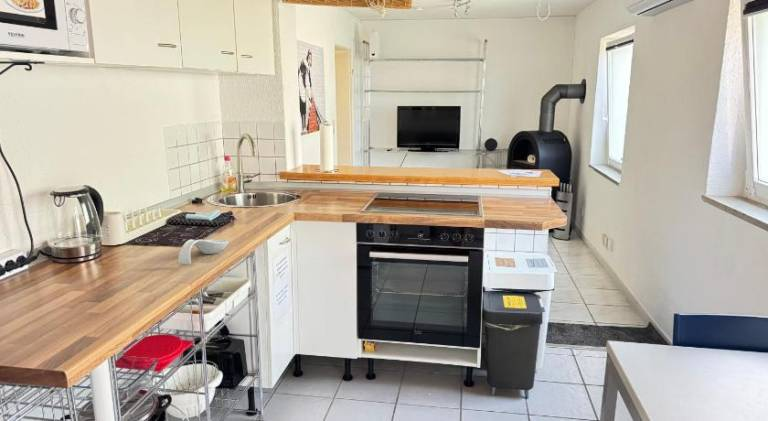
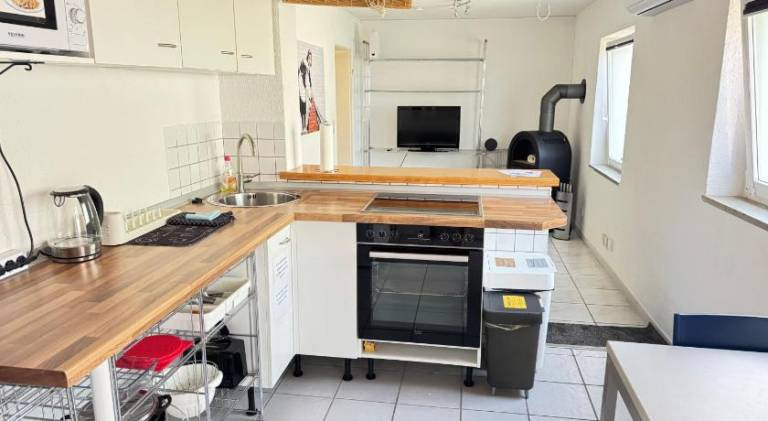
- spoon rest [177,238,229,265]
